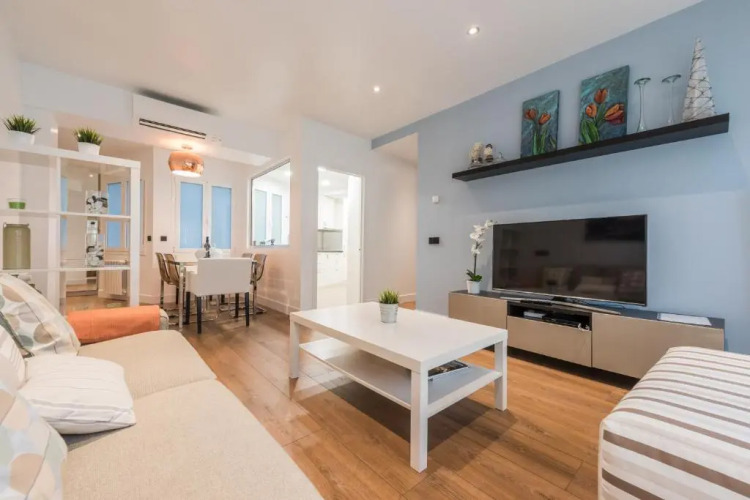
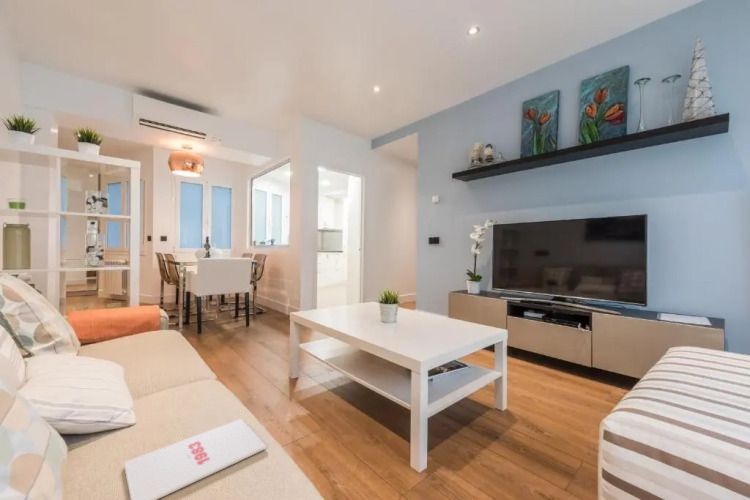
+ magazine [123,418,267,500]
